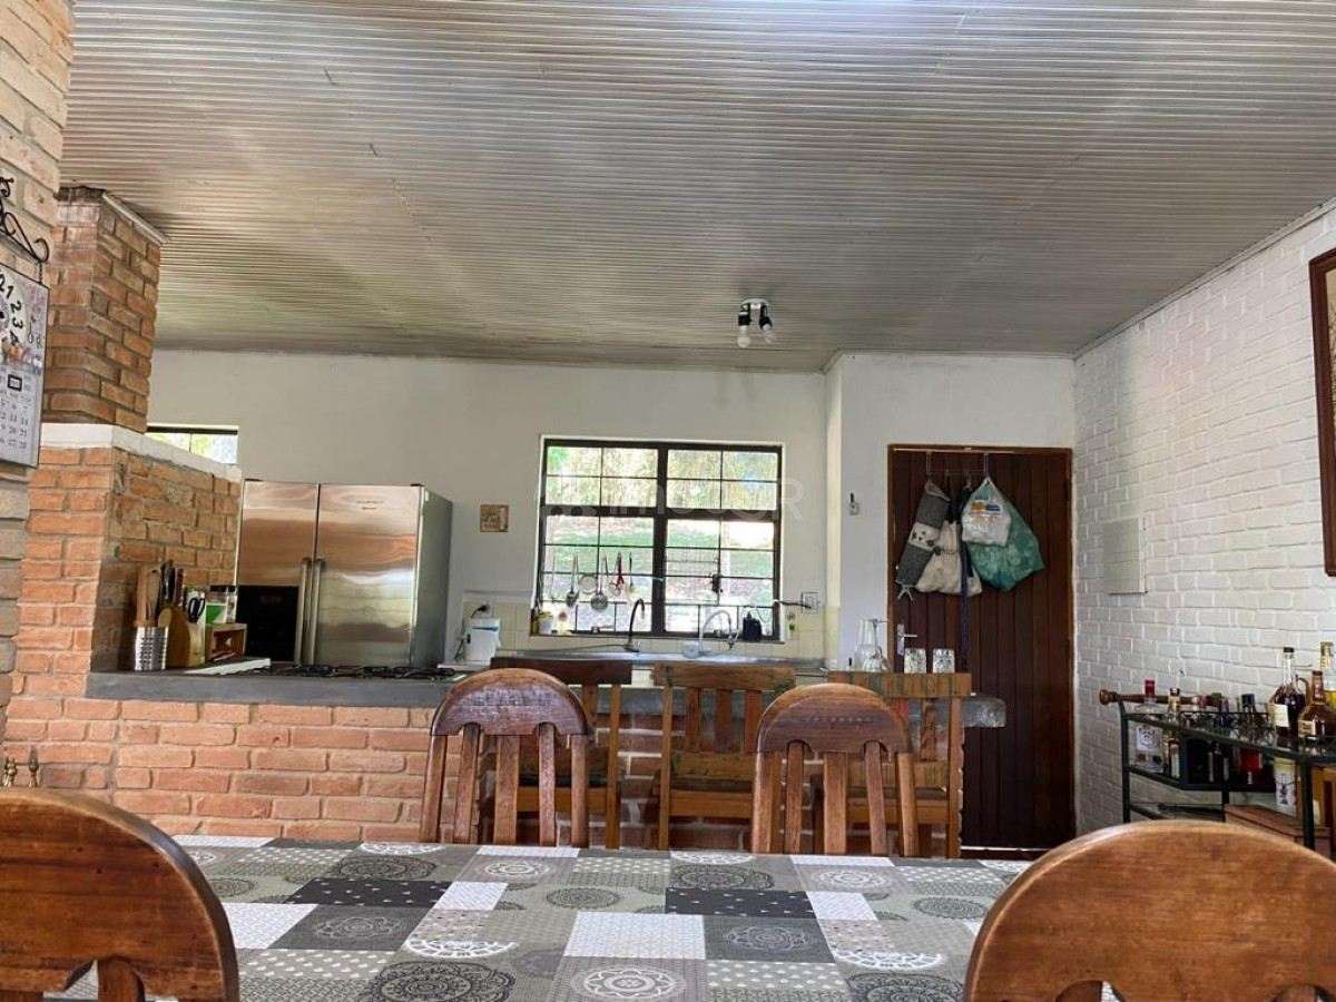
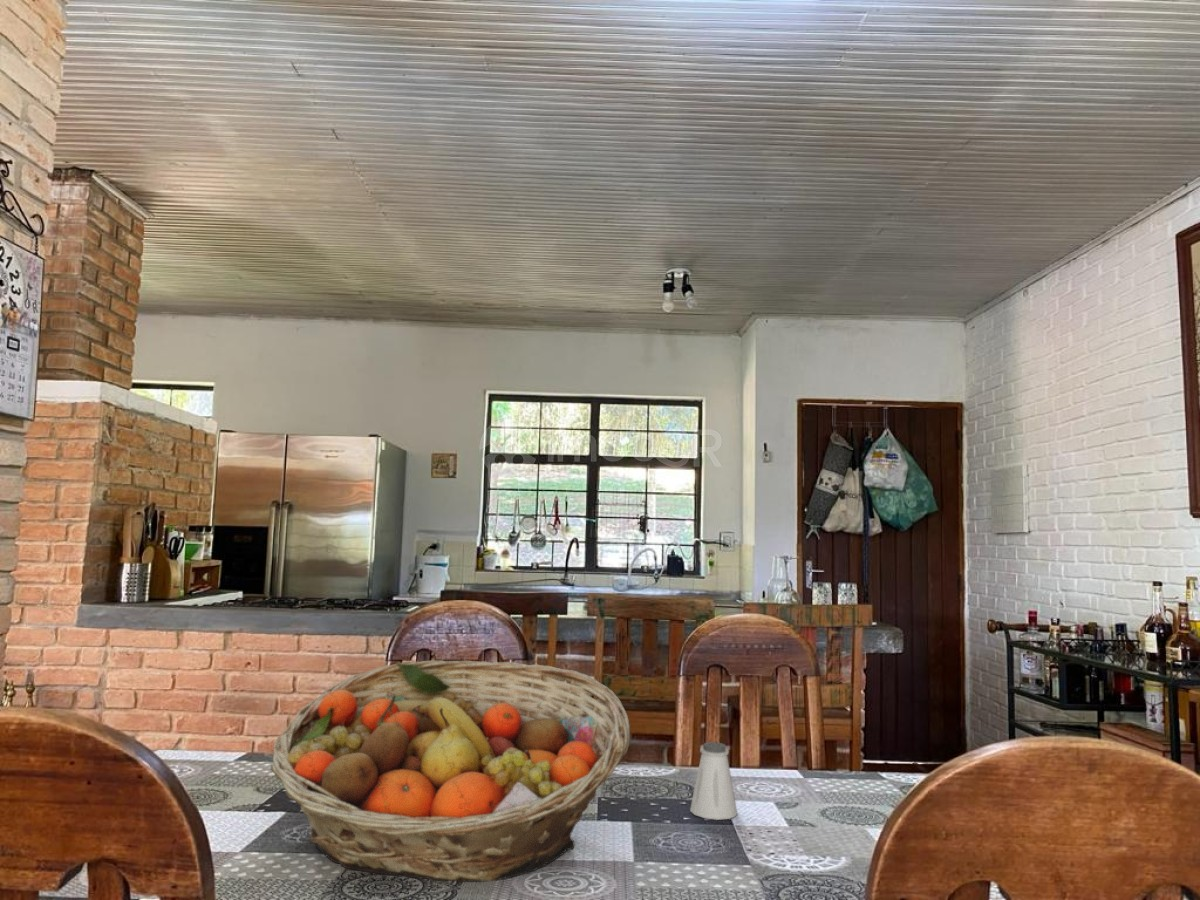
+ saltshaker [689,741,738,821]
+ fruit basket [269,659,631,883]
